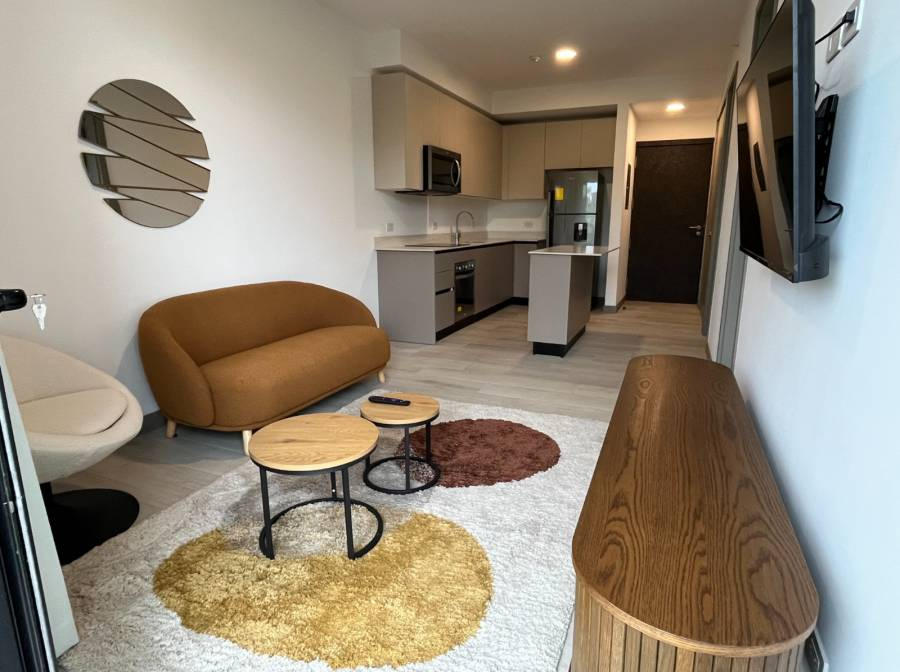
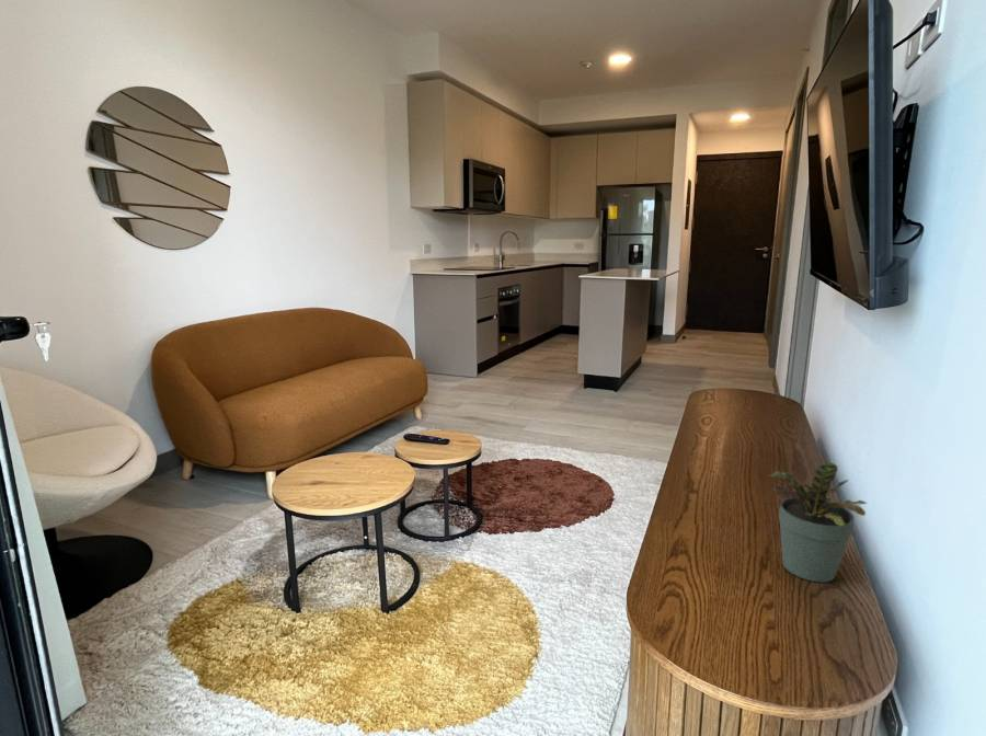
+ potted plant [766,462,868,584]
